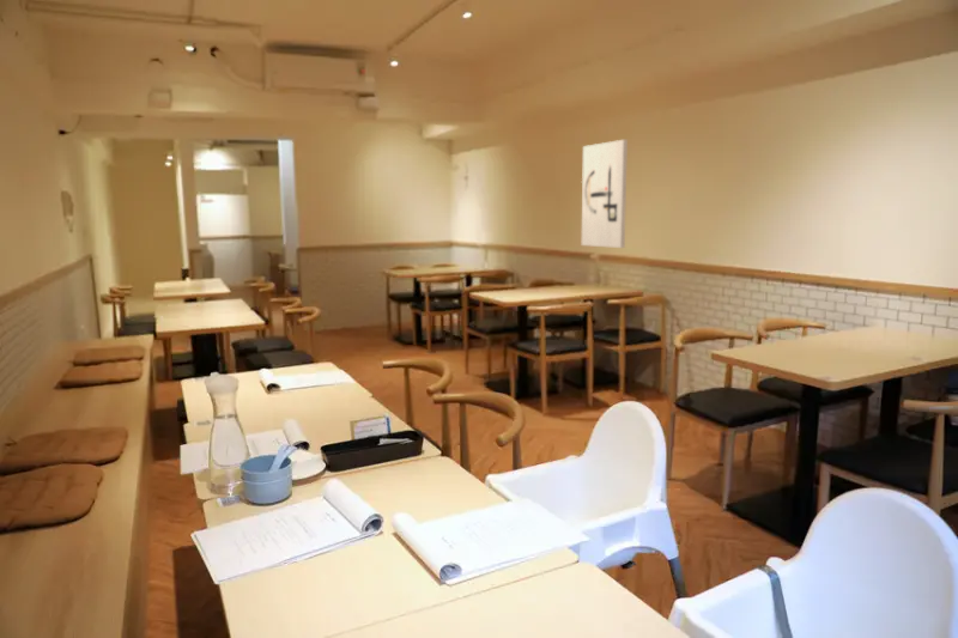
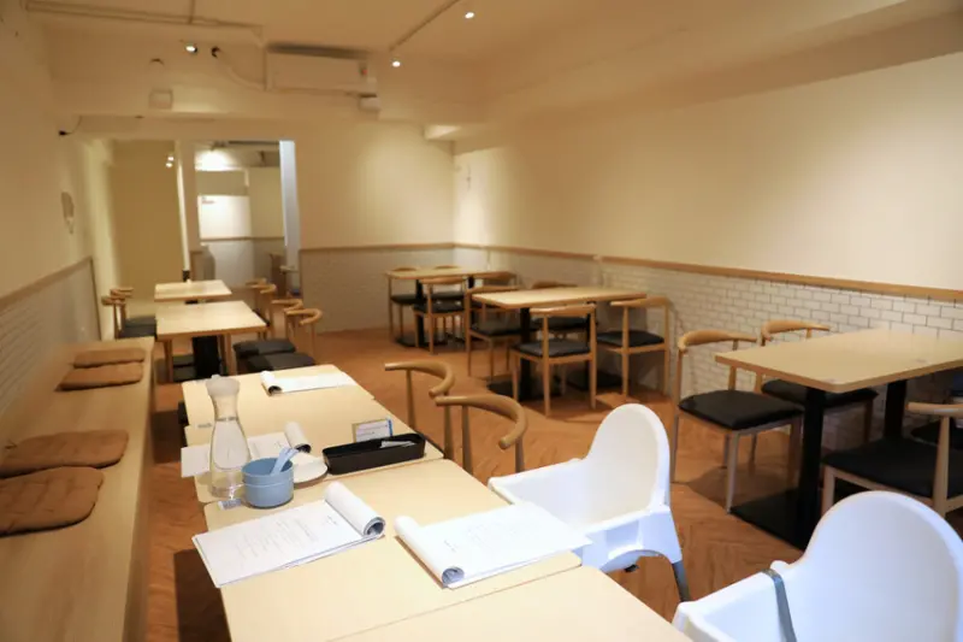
- wall art [581,139,629,249]
